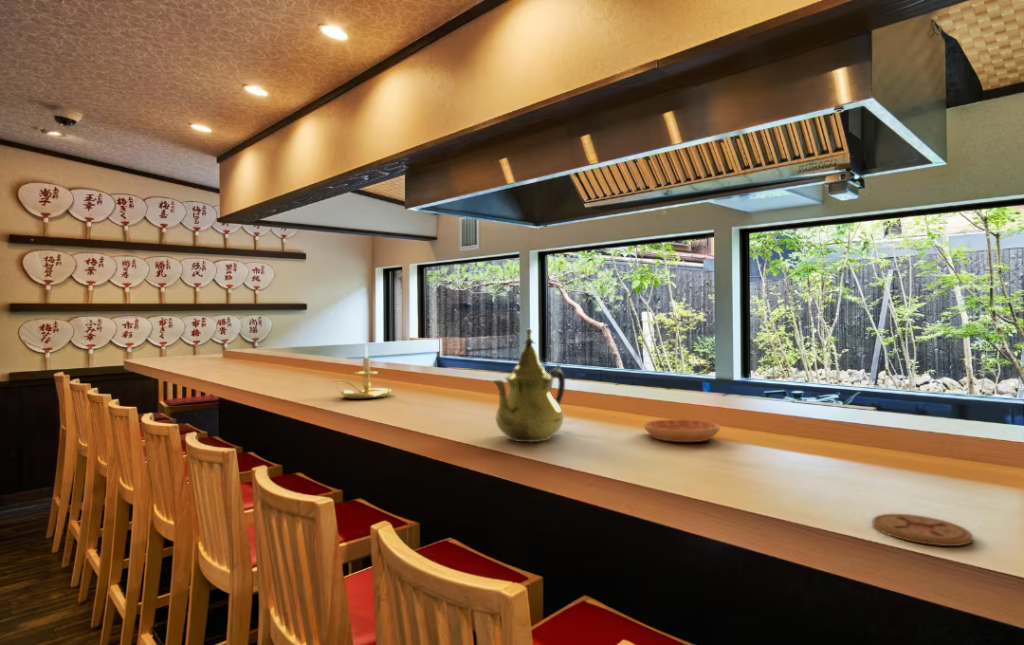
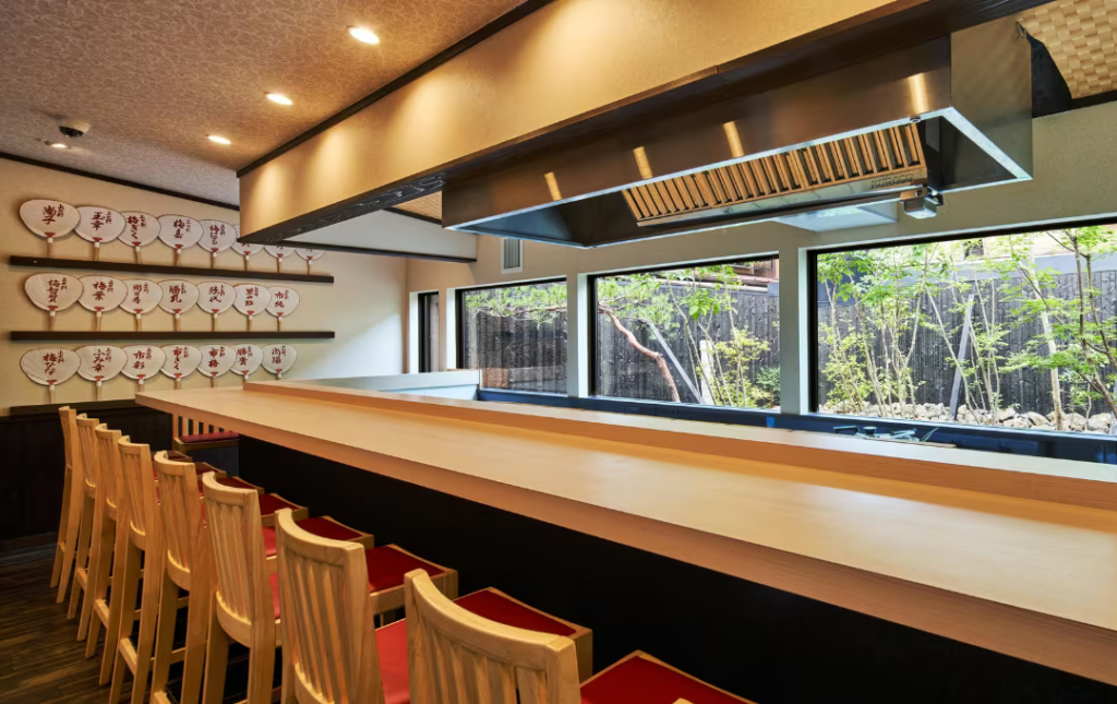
- candle holder [331,343,393,399]
- teapot [492,328,566,443]
- coaster [872,513,974,547]
- saucer [643,418,721,443]
